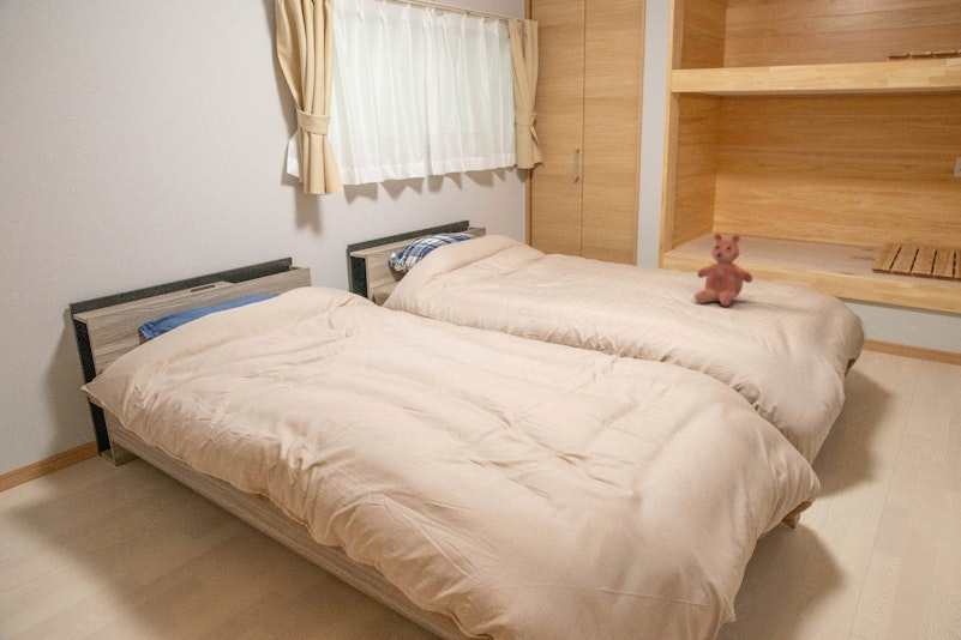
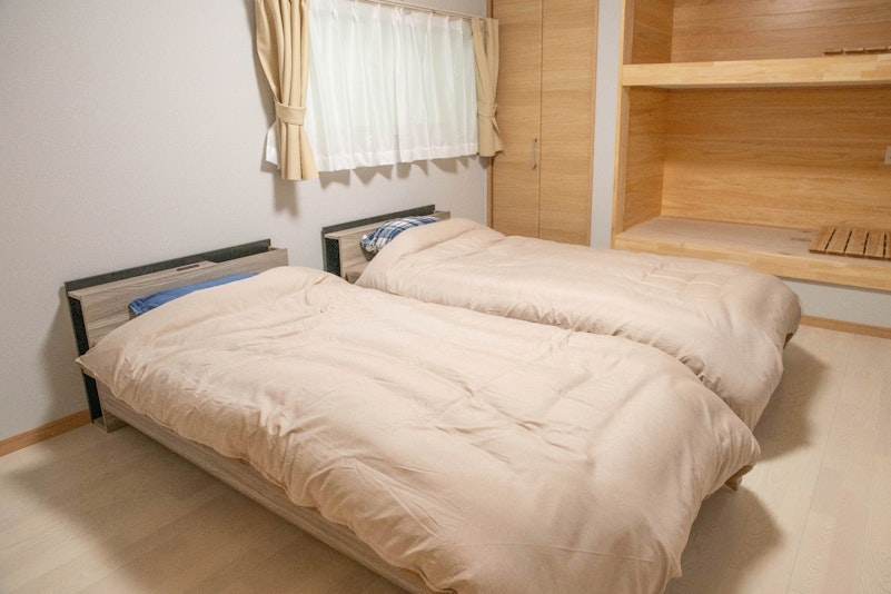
- teddy bear [693,233,753,307]
